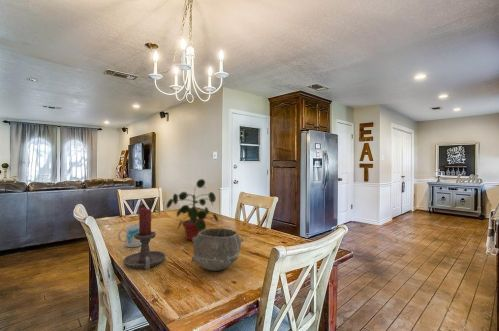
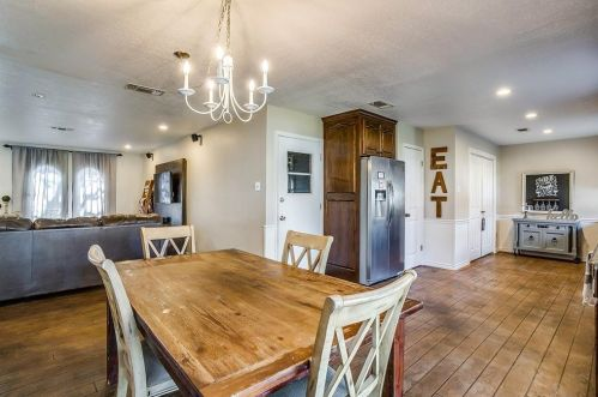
- mug [117,223,141,248]
- potted plant [165,178,219,241]
- candle holder [122,207,167,270]
- bowl [191,227,244,272]
